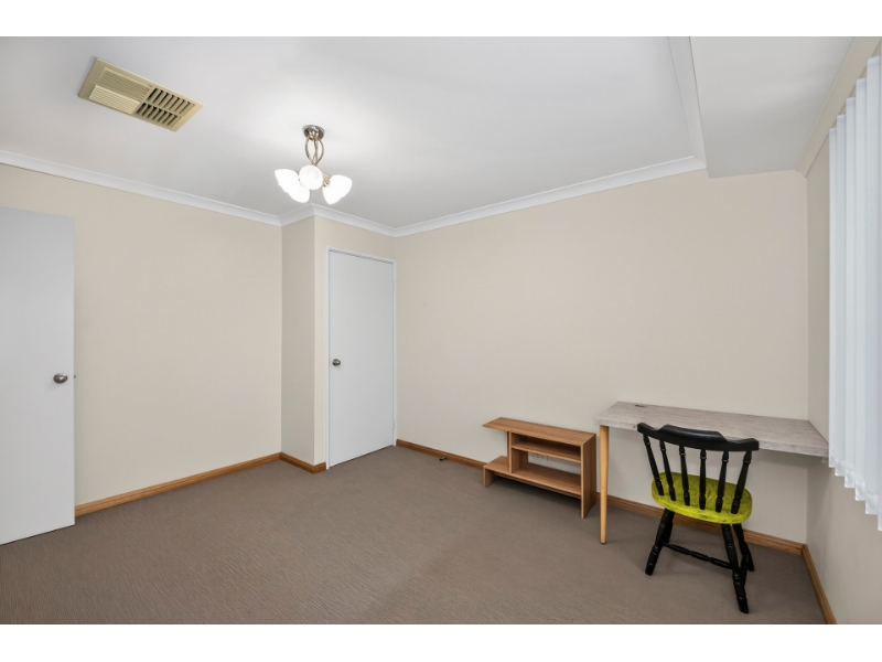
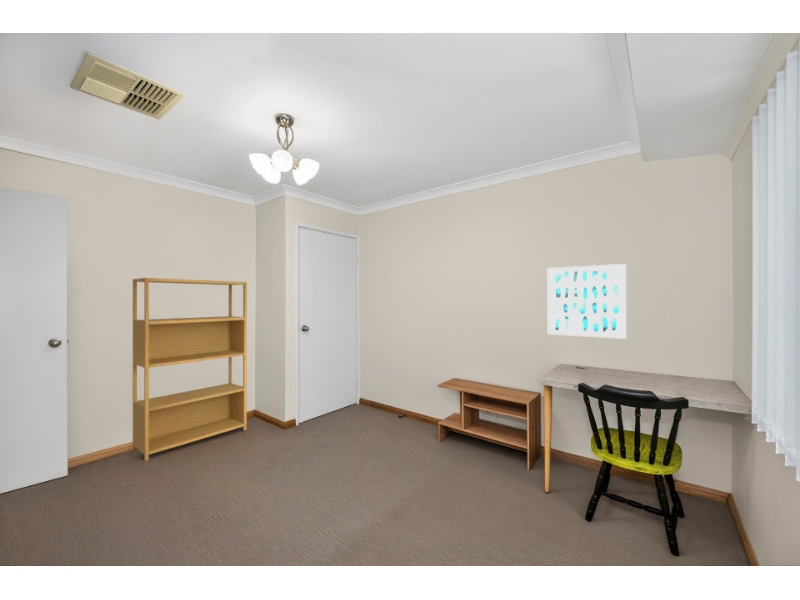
+ bookshelf [132,277,248,462]
+ wall art [547,263,627,340]
